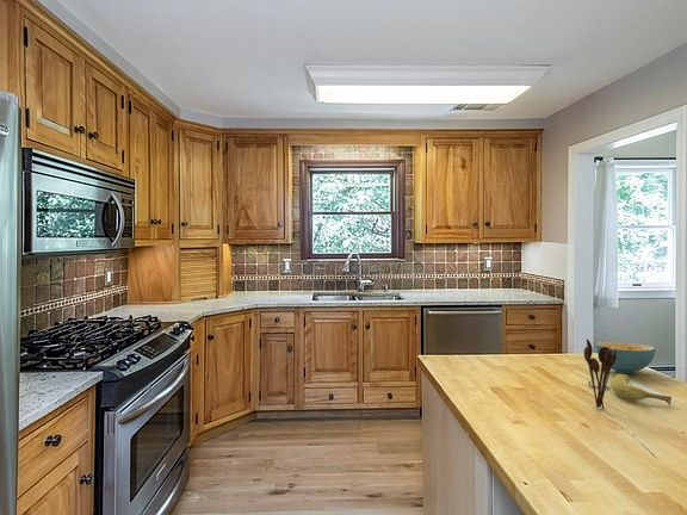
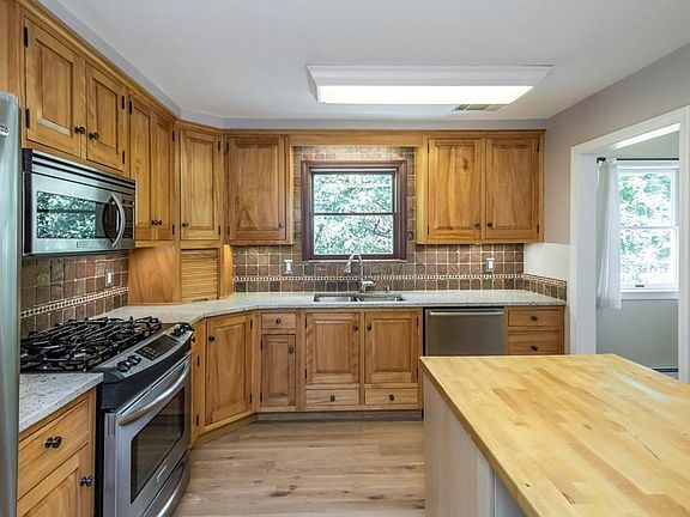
- fruit [609,373,673,407]
- cereal bowl [594,341,657,374]
- utensil holder [583,337,617,410]
